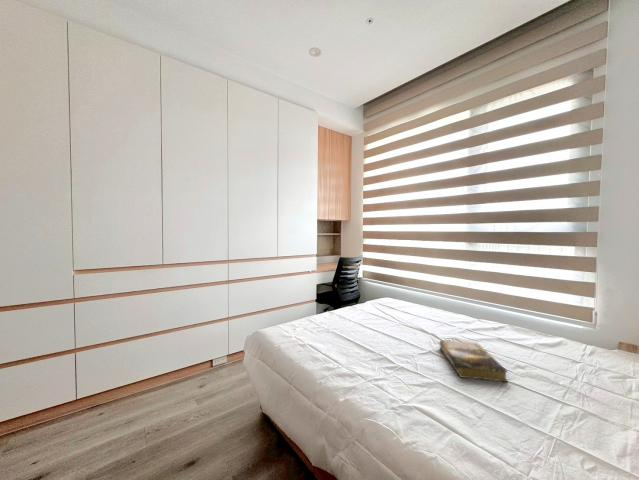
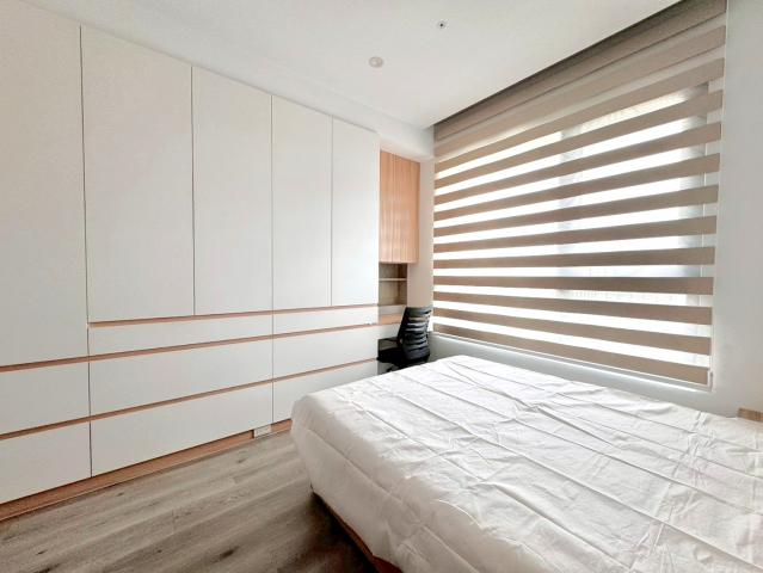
- book [439,339,509,383]
